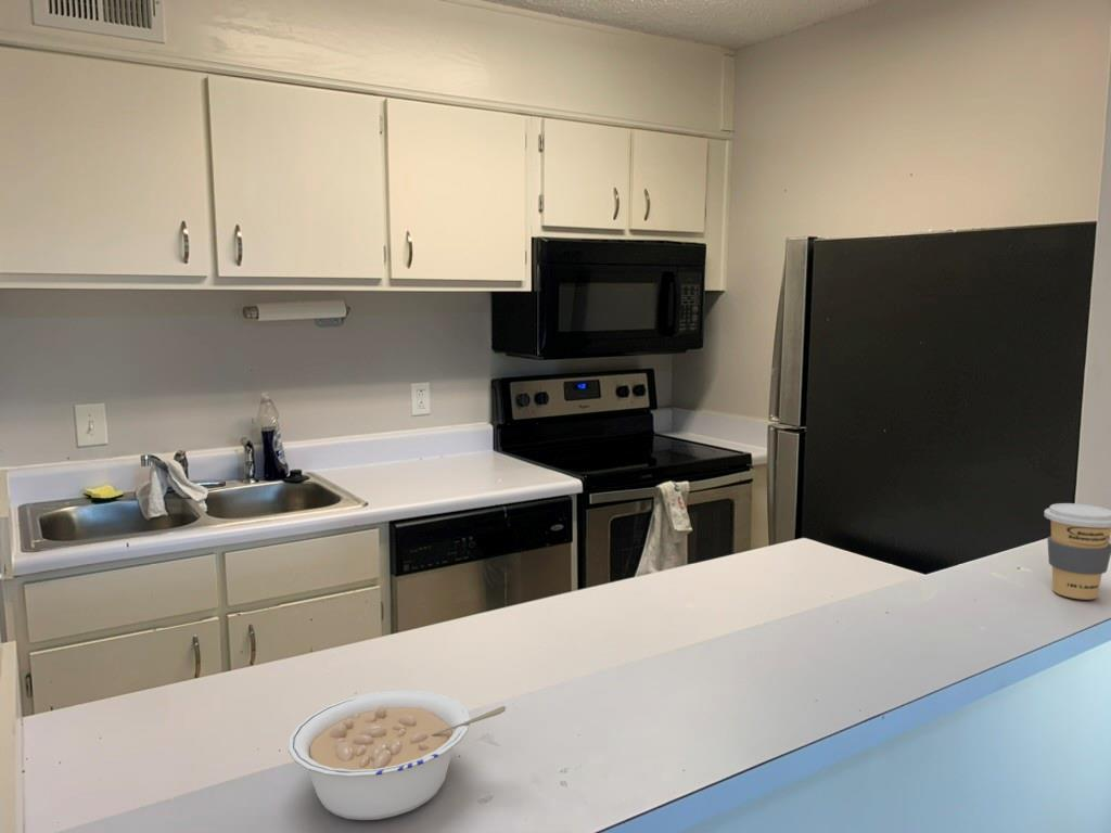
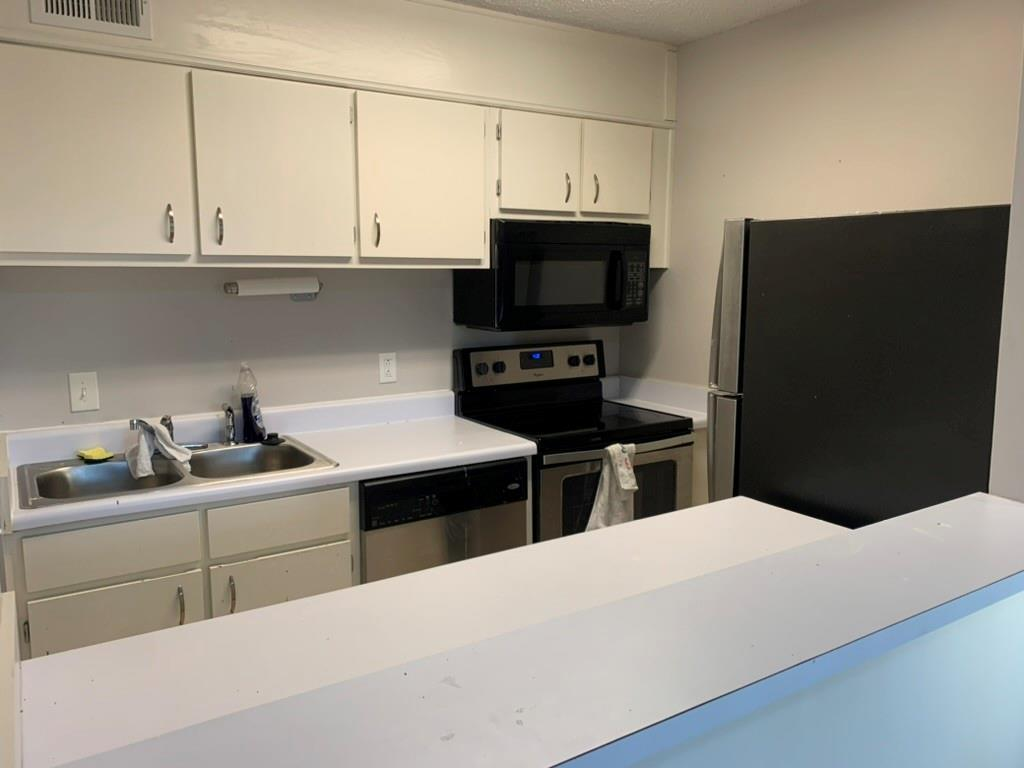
- coffee cup [1044,502,1111,601]
- legume [288,689,507,821]
